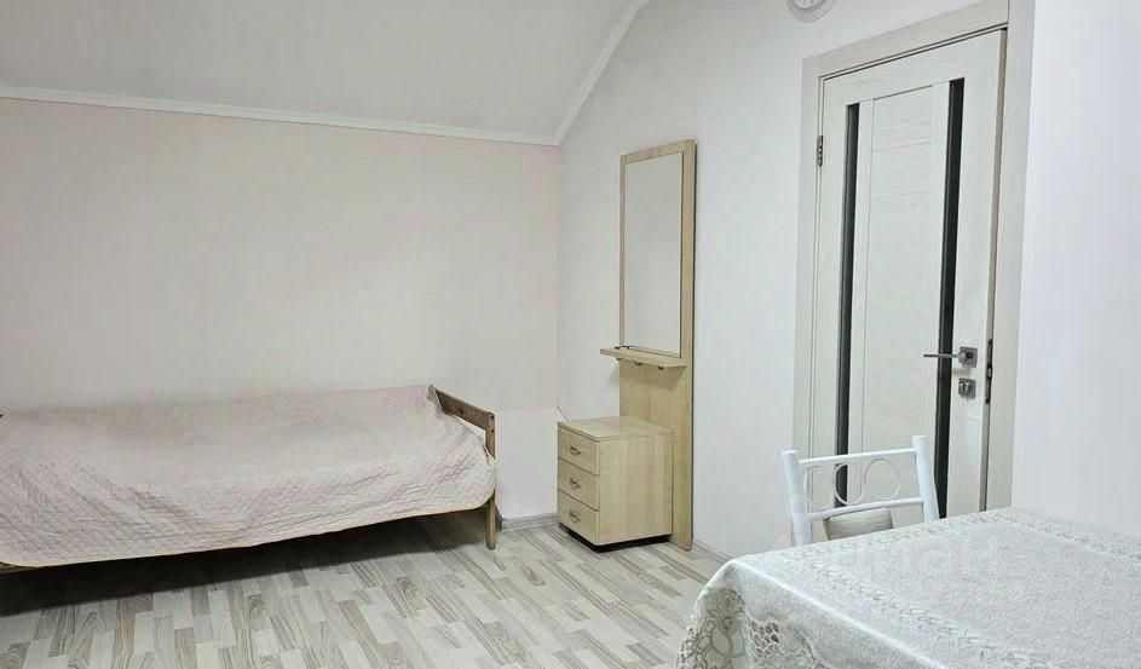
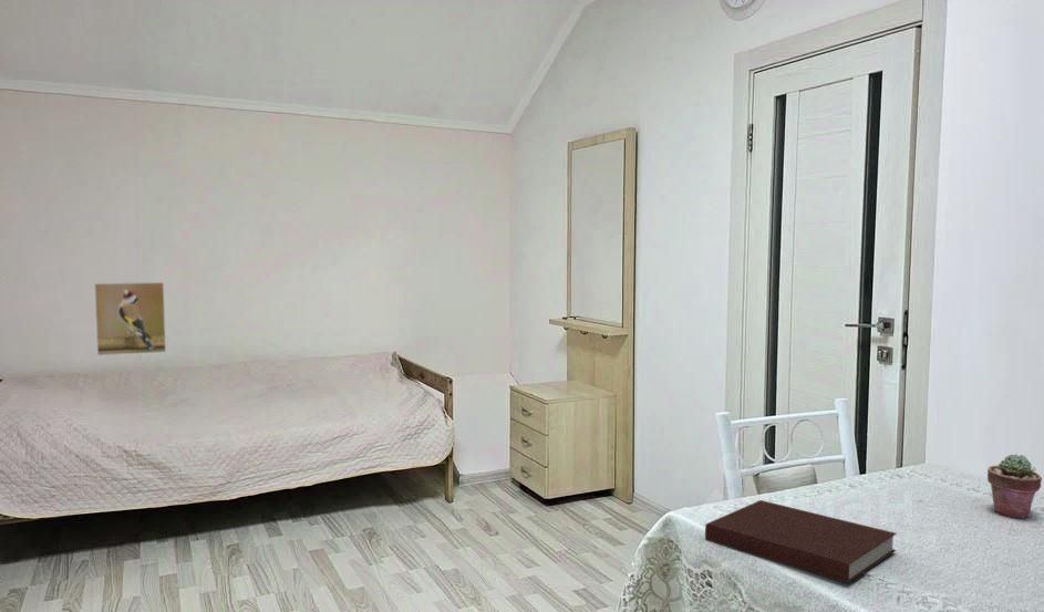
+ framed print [93,281,167,356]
+ potted succulent [986,453,1043,520]
+ notebook [704,499,898,585]
